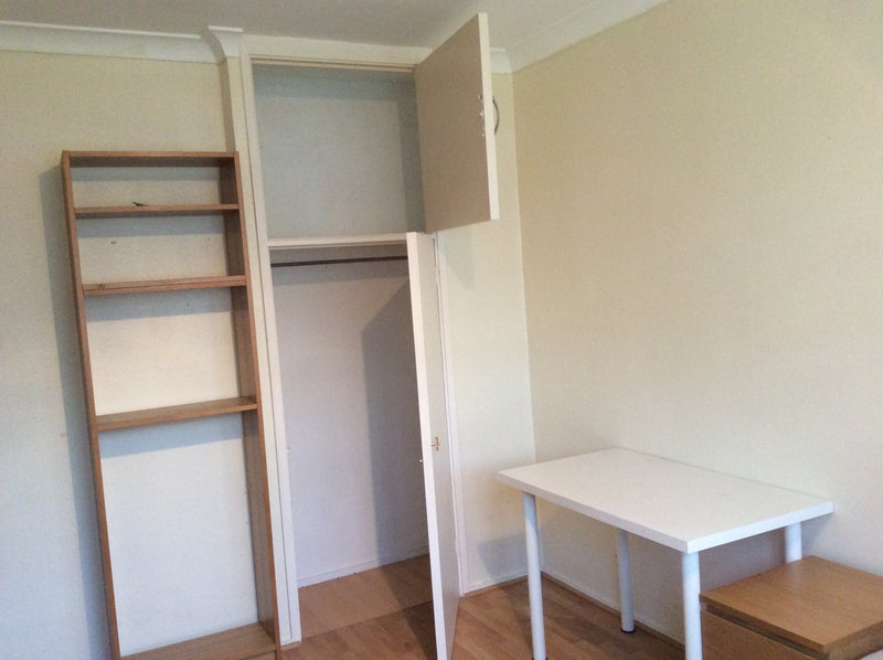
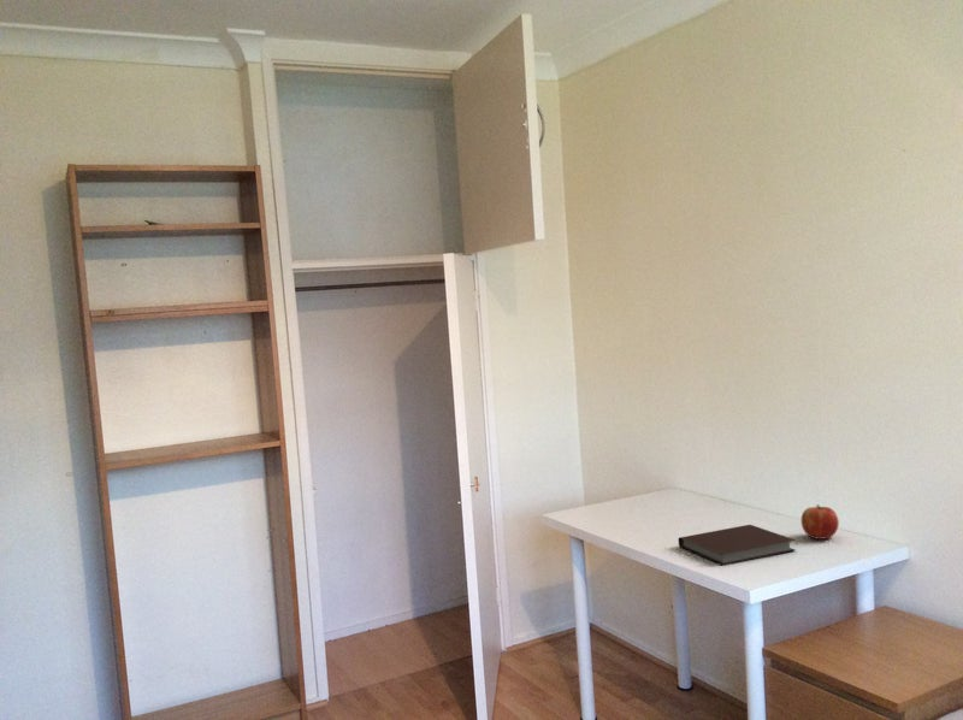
+ notebook [678,524,797,567]
+ apple [800,503,840,541]
